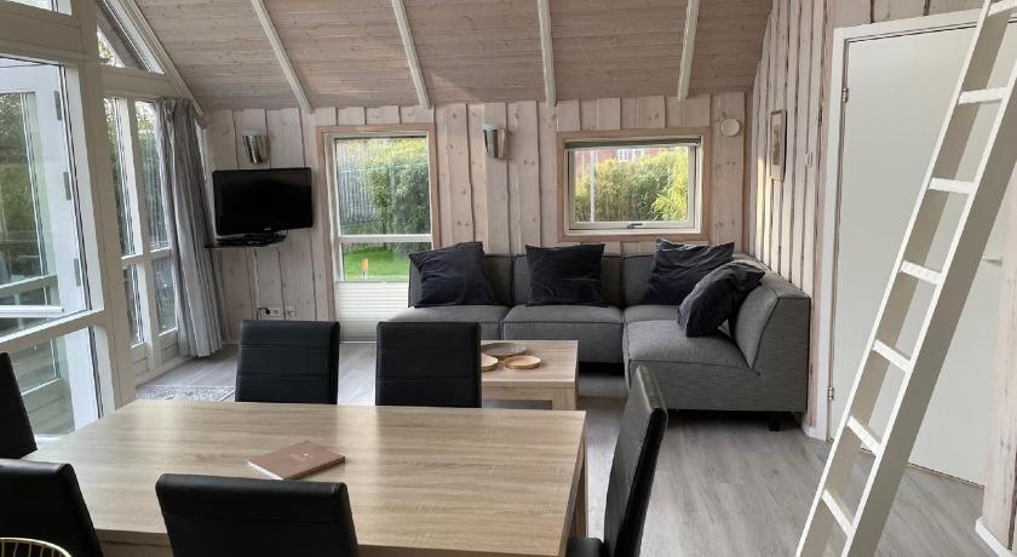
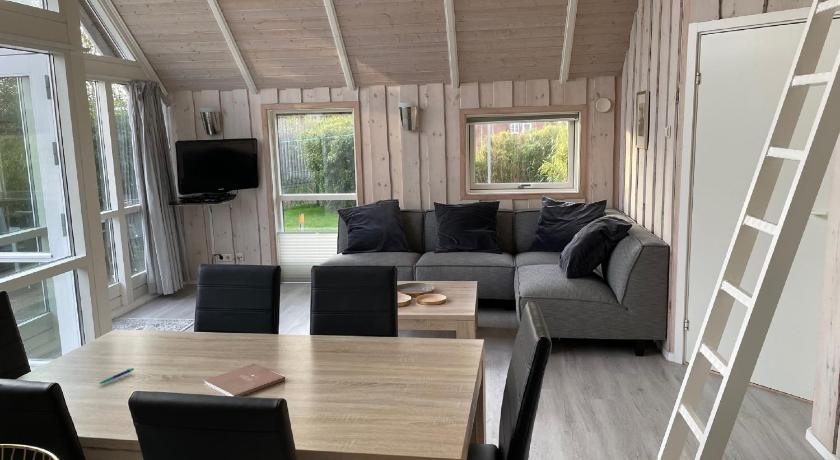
+ pen [98,367,135,385]
